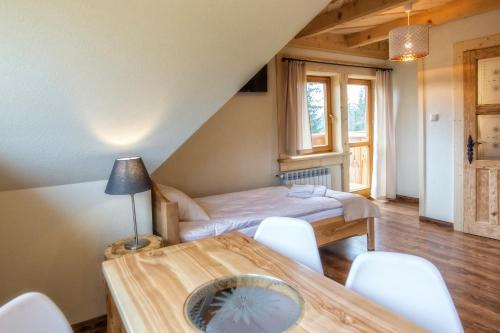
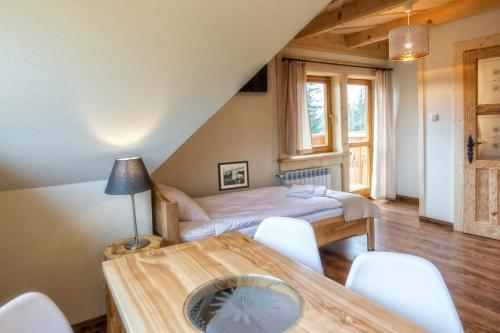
+ picture frame [217,160,250,192]
